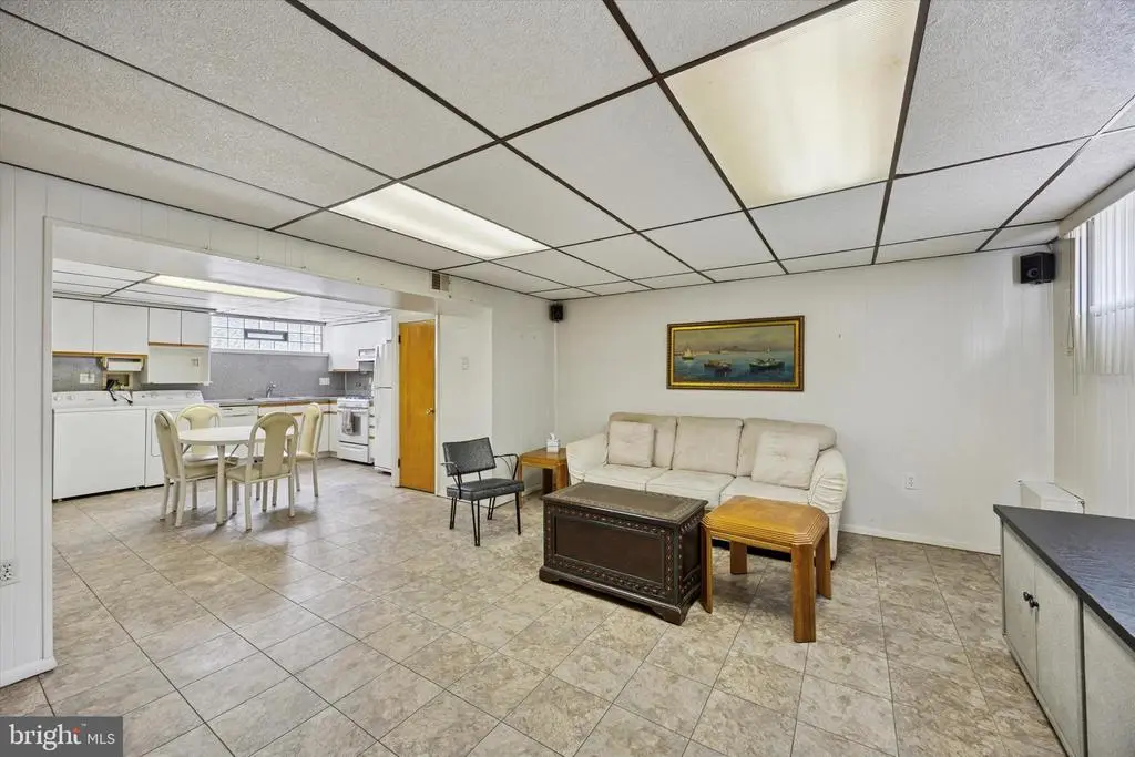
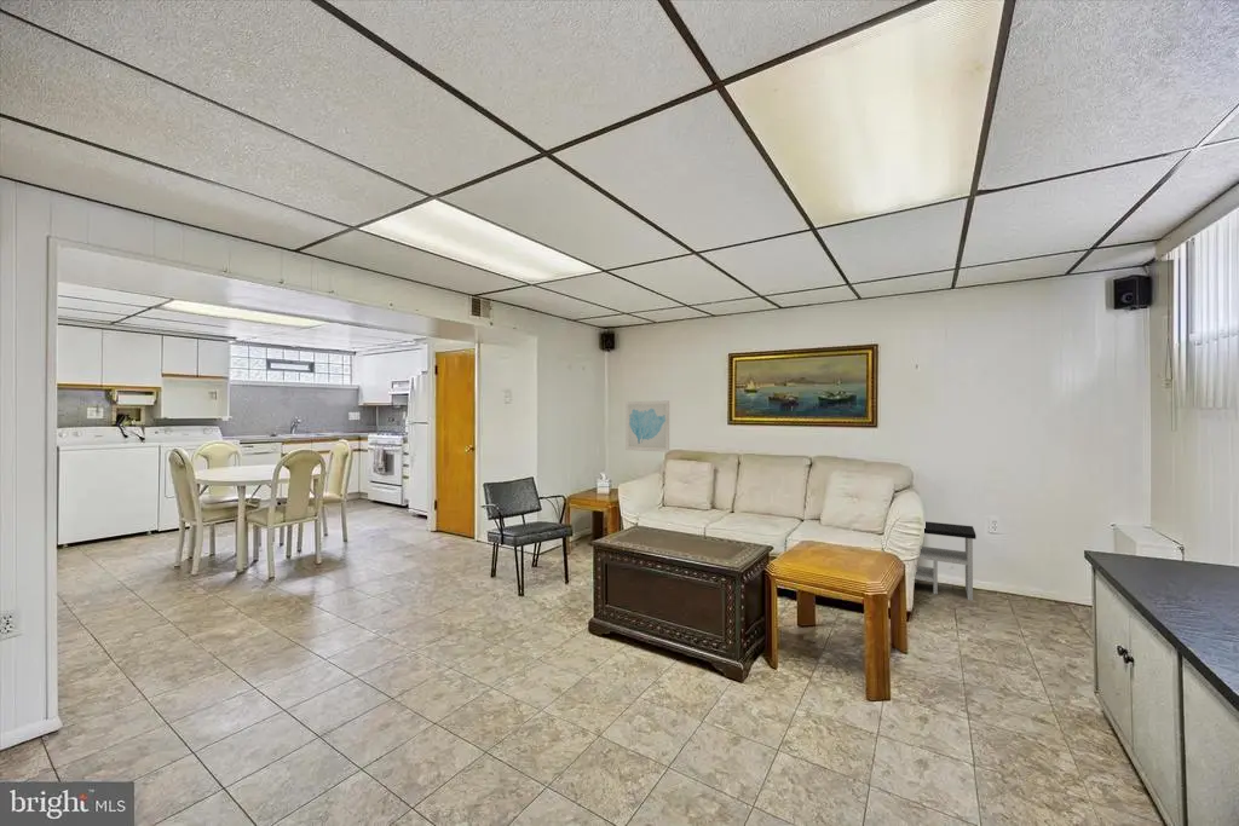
+ side table [915,520,978,601]
+ wall art [624,400,670,454]
